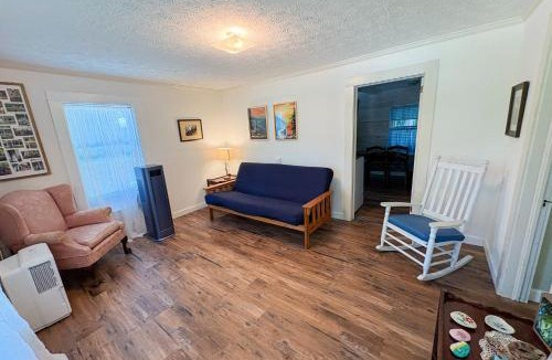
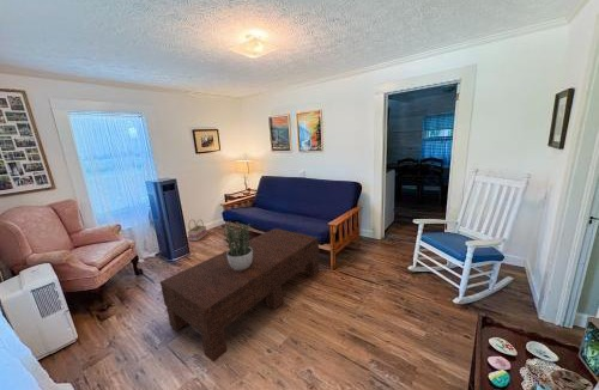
+ potted plant [219,220,254,270]
+ coffee table [159,227,320,364]
+ basket [186,218,208,243]
